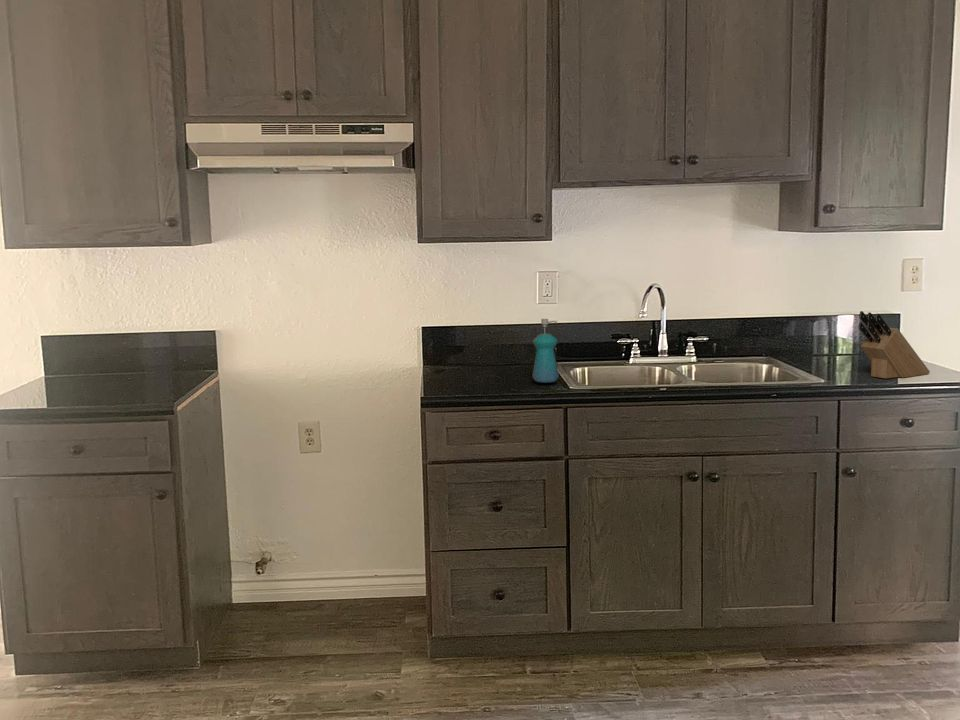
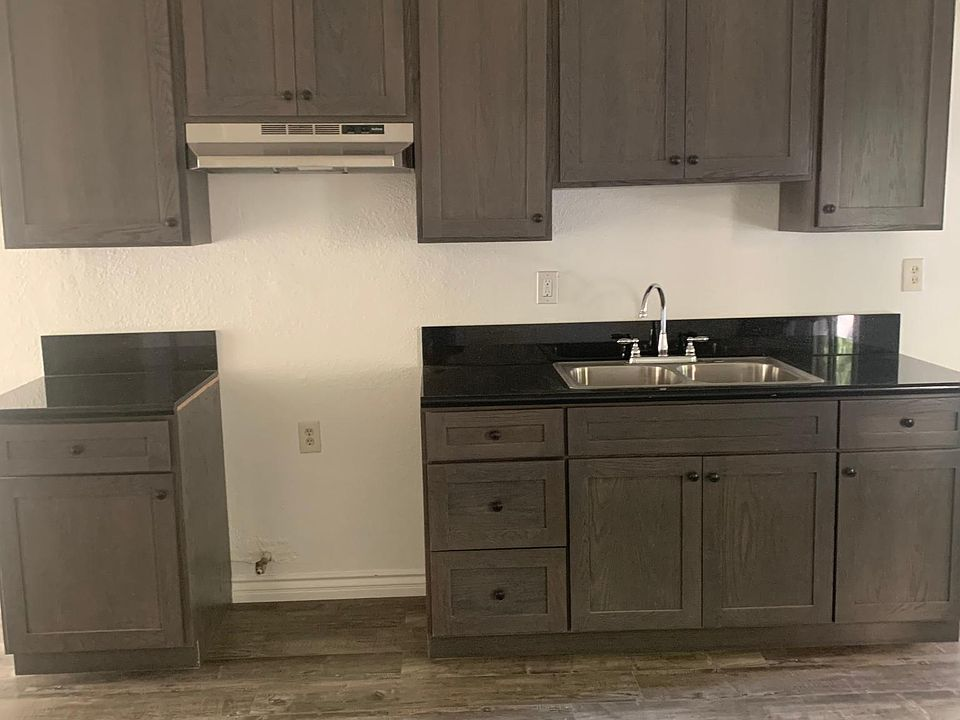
- soap dispenser [531,318,560,383]
- knife block [858,310,931,379]
